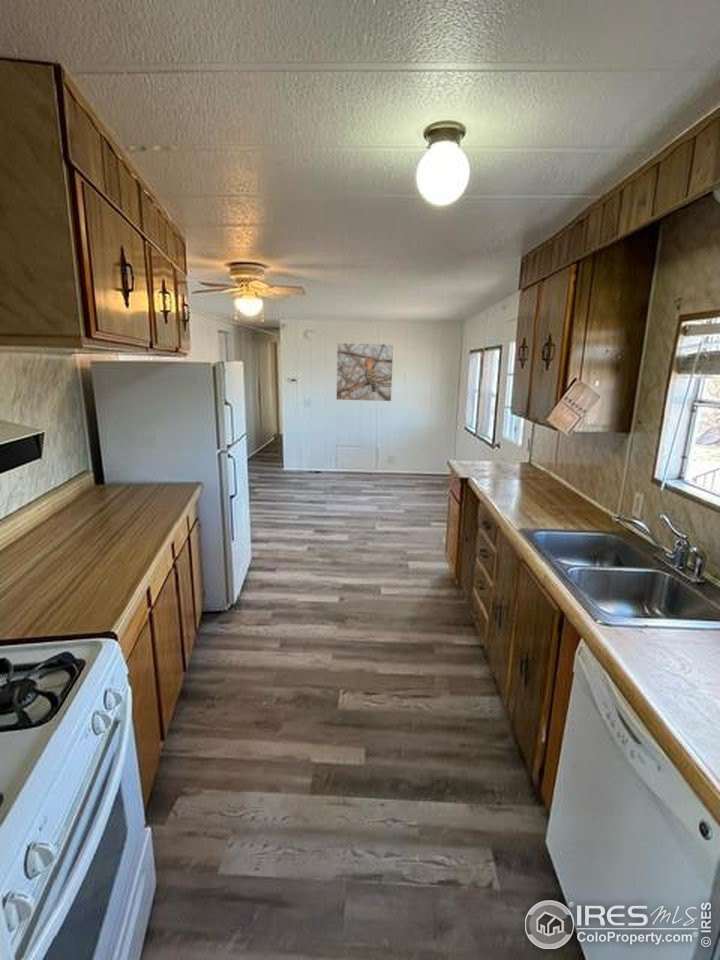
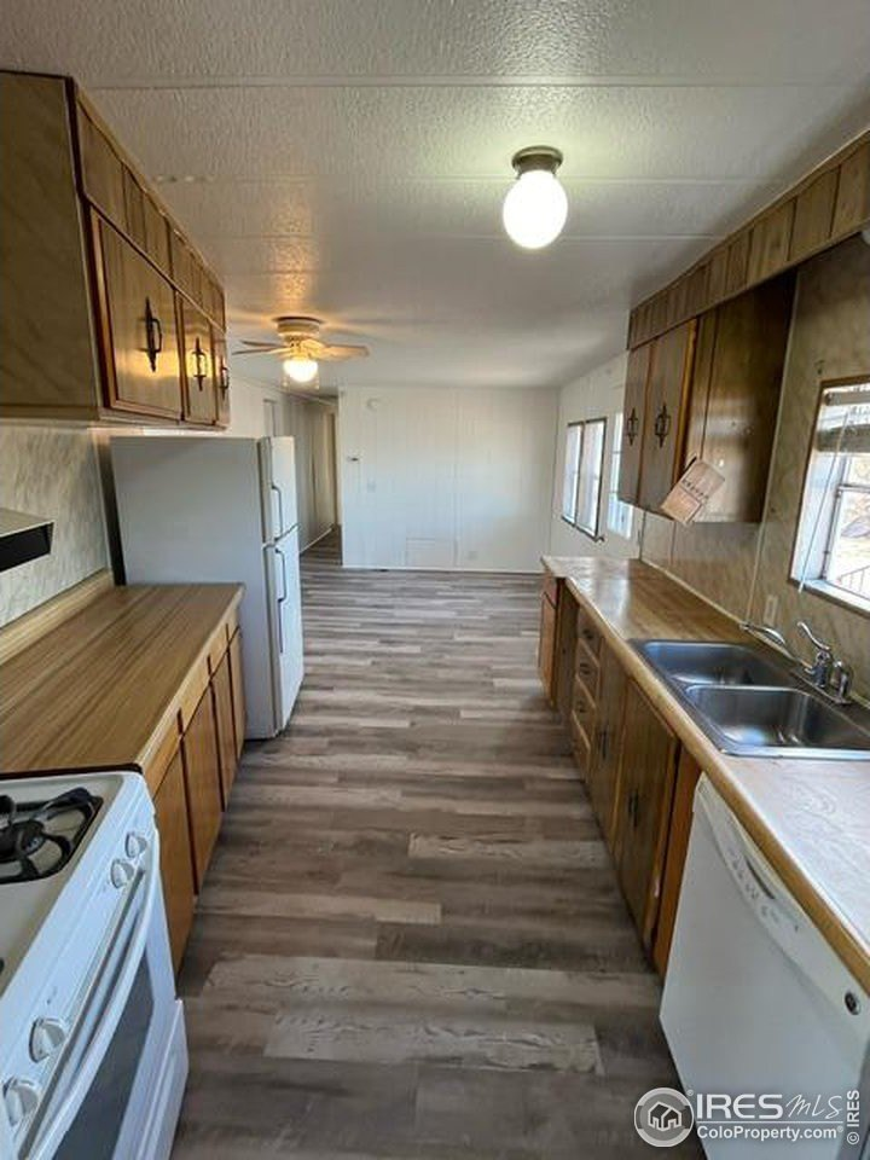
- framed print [335,342,394,402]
